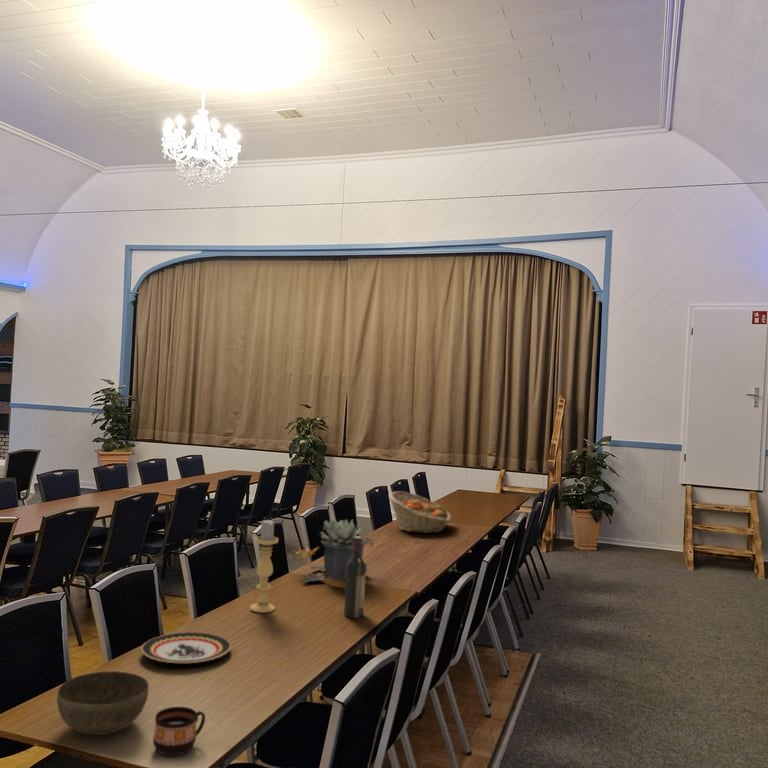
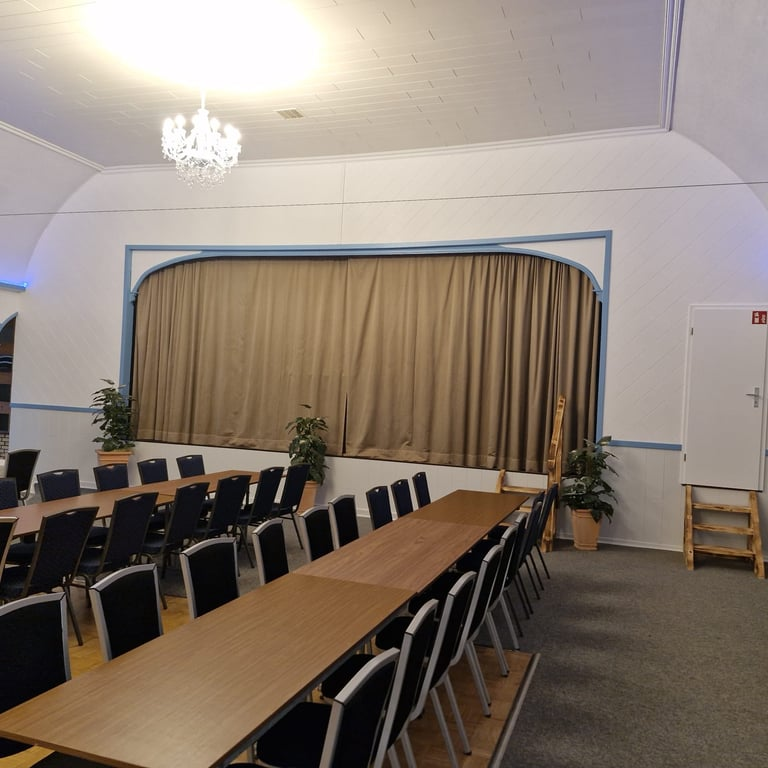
- wine bottle [343,536,367,619]
- potted plant [295,518,375,583]
- bowl [56,670,150,736]
- plate [140,631,232,664]
- candle holder [249,519,279,614]
- fruit basket [388,490,452,534]
- cup [152,706,206,756]
